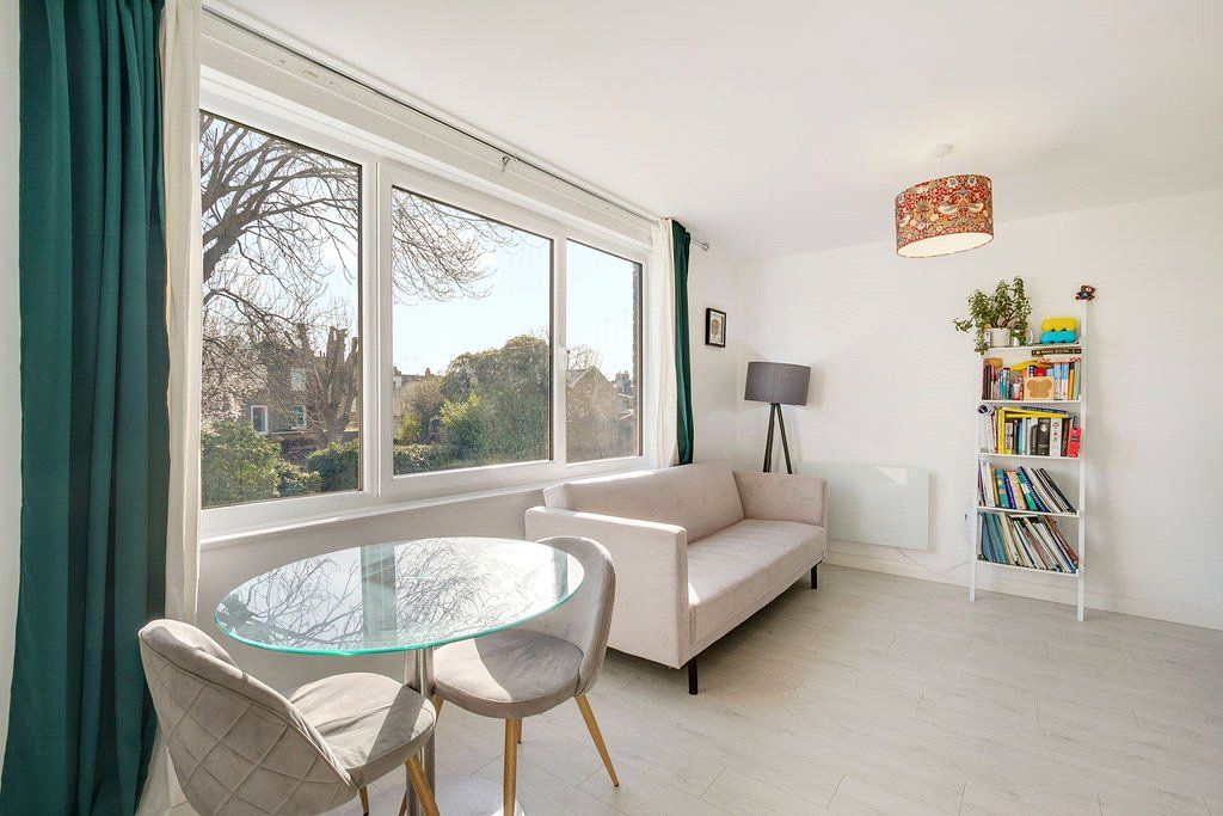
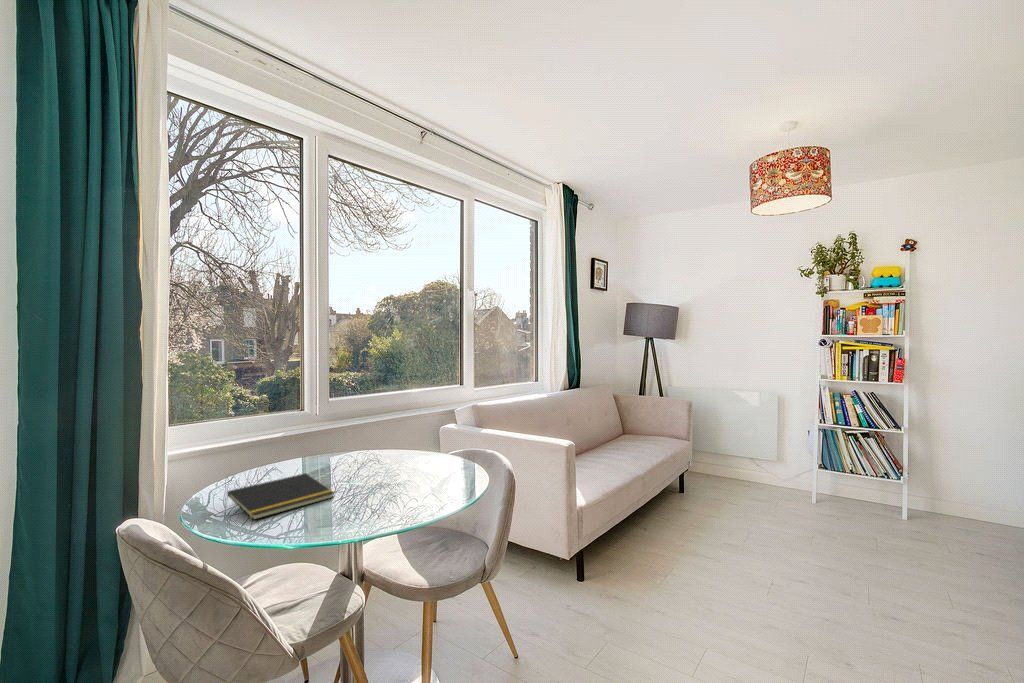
+ notepad [224,472,335,521]
